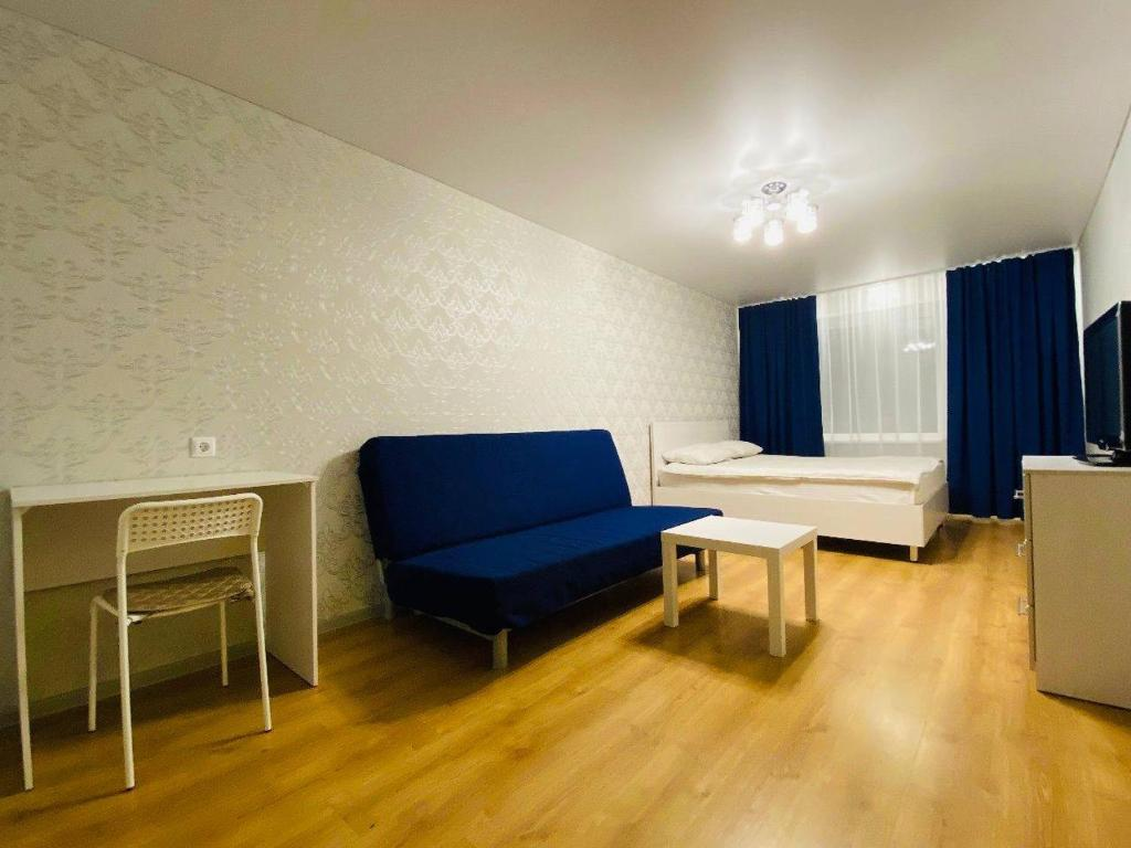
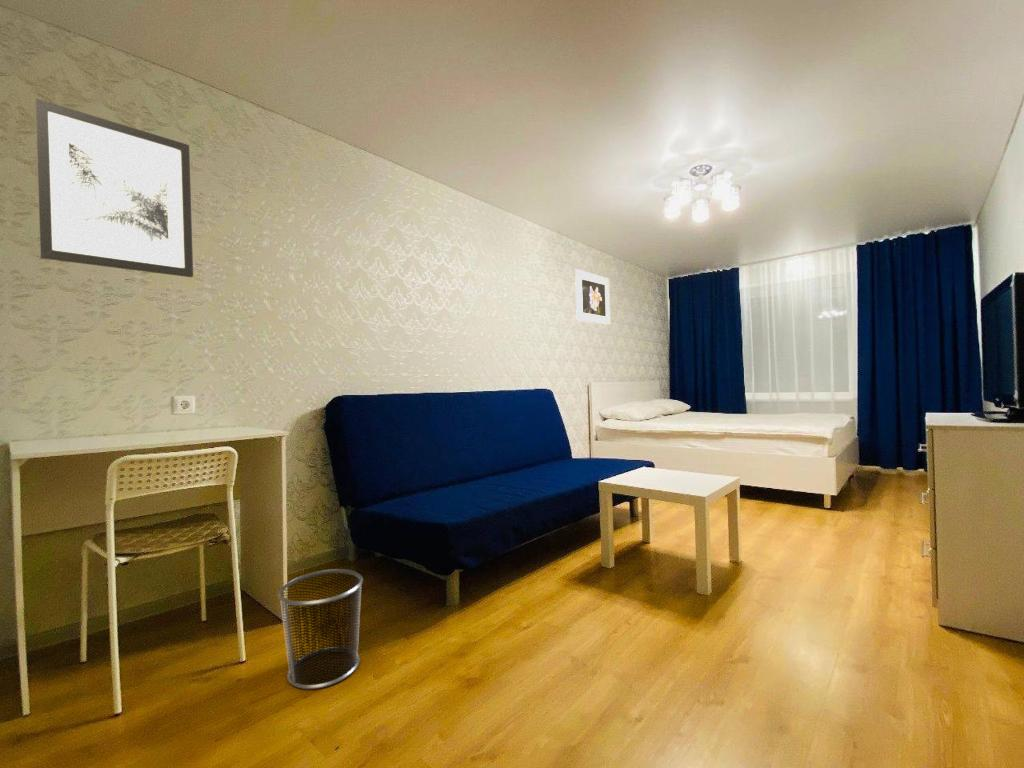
+ wall art [34,97,194,278]
+ waste bin [277,568,364,690]
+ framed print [574,268,611,326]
